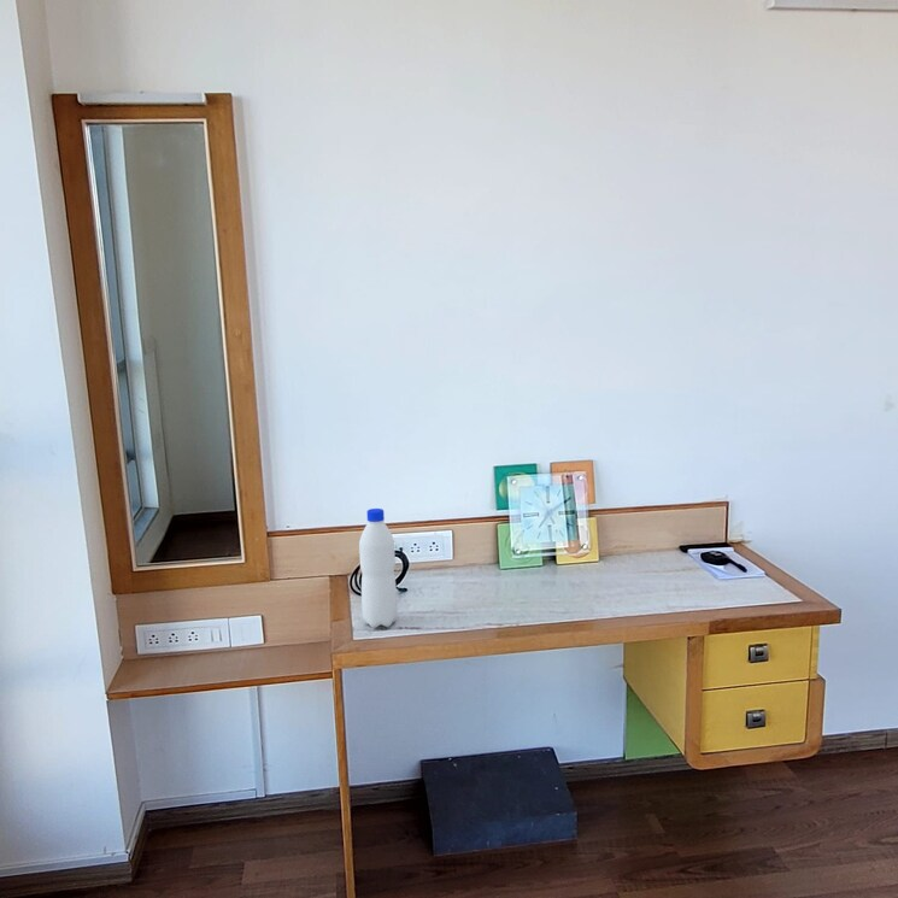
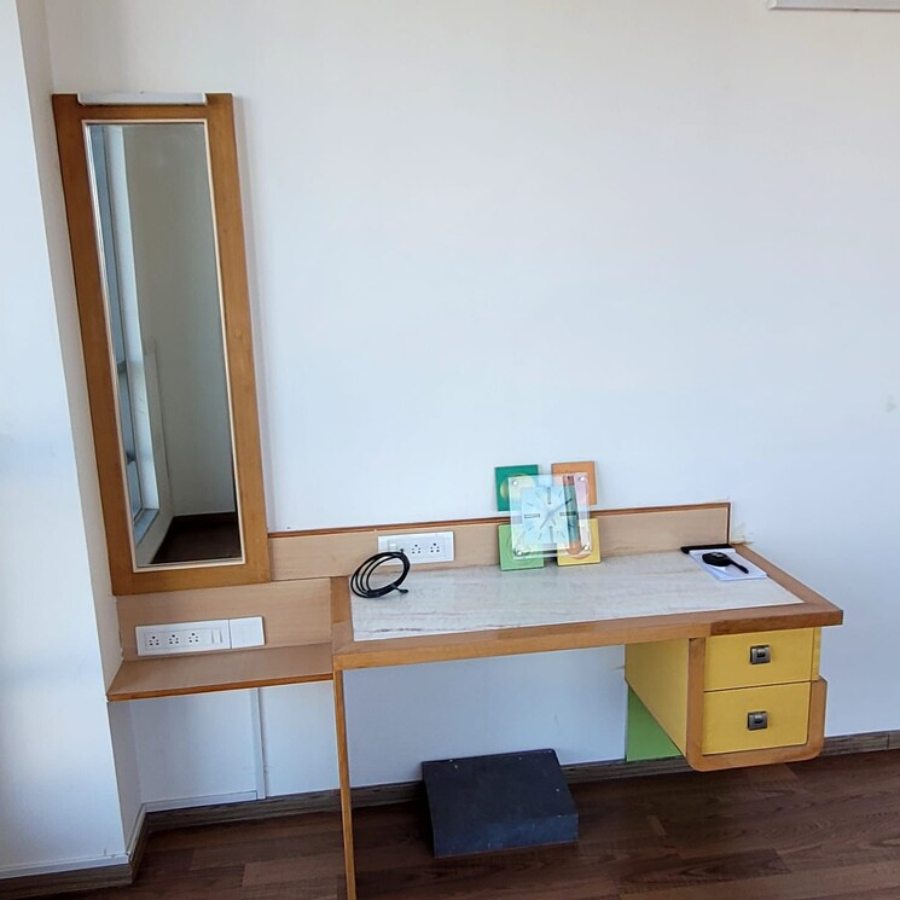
- water bottle [358,507,398,629]
